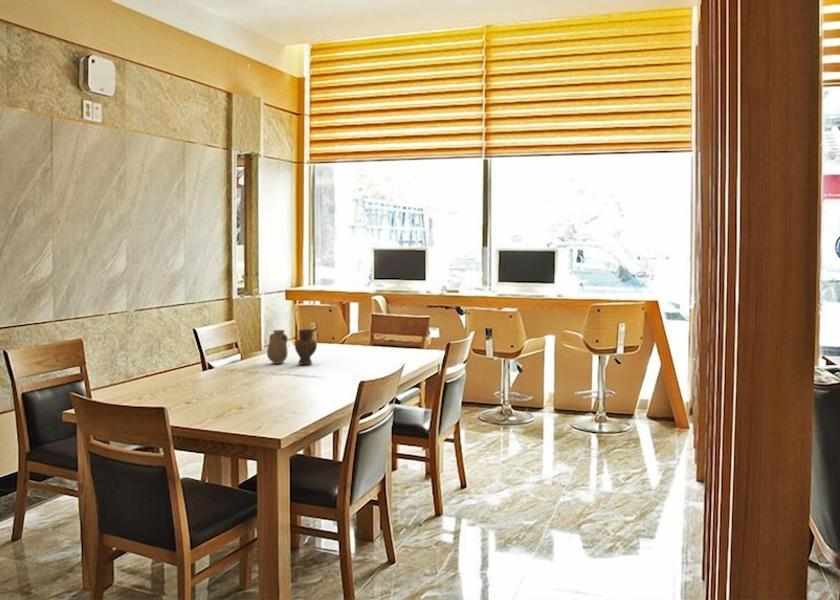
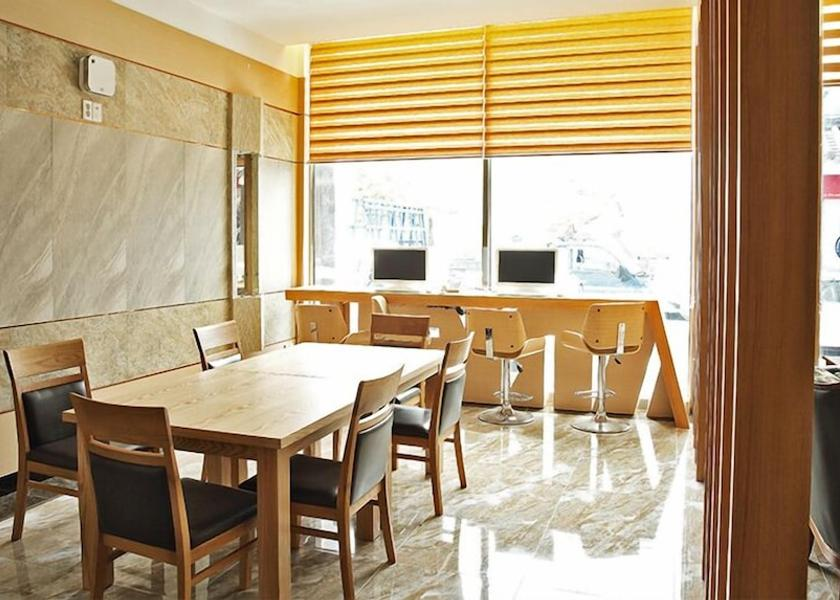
- vase [266,328,318,365]
